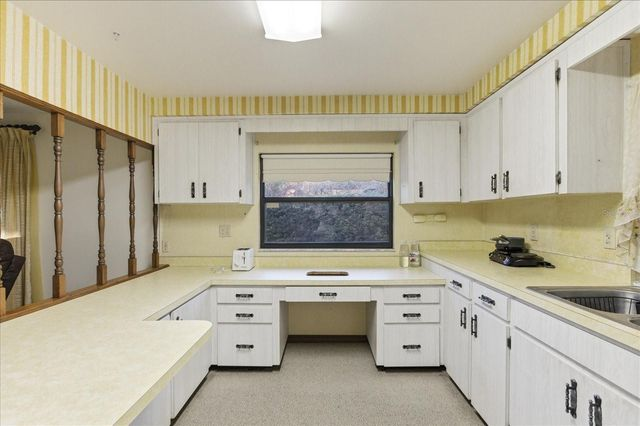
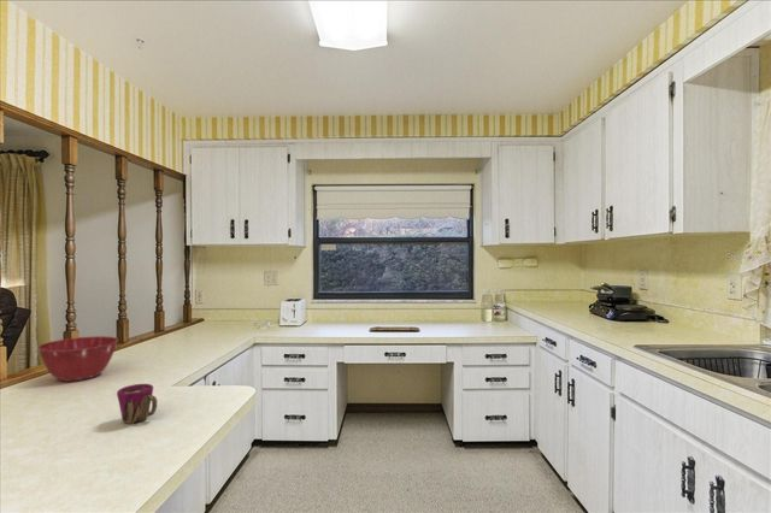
+ cup [116,383,158,425]
+ mixing bowl [36,335,119,383]
